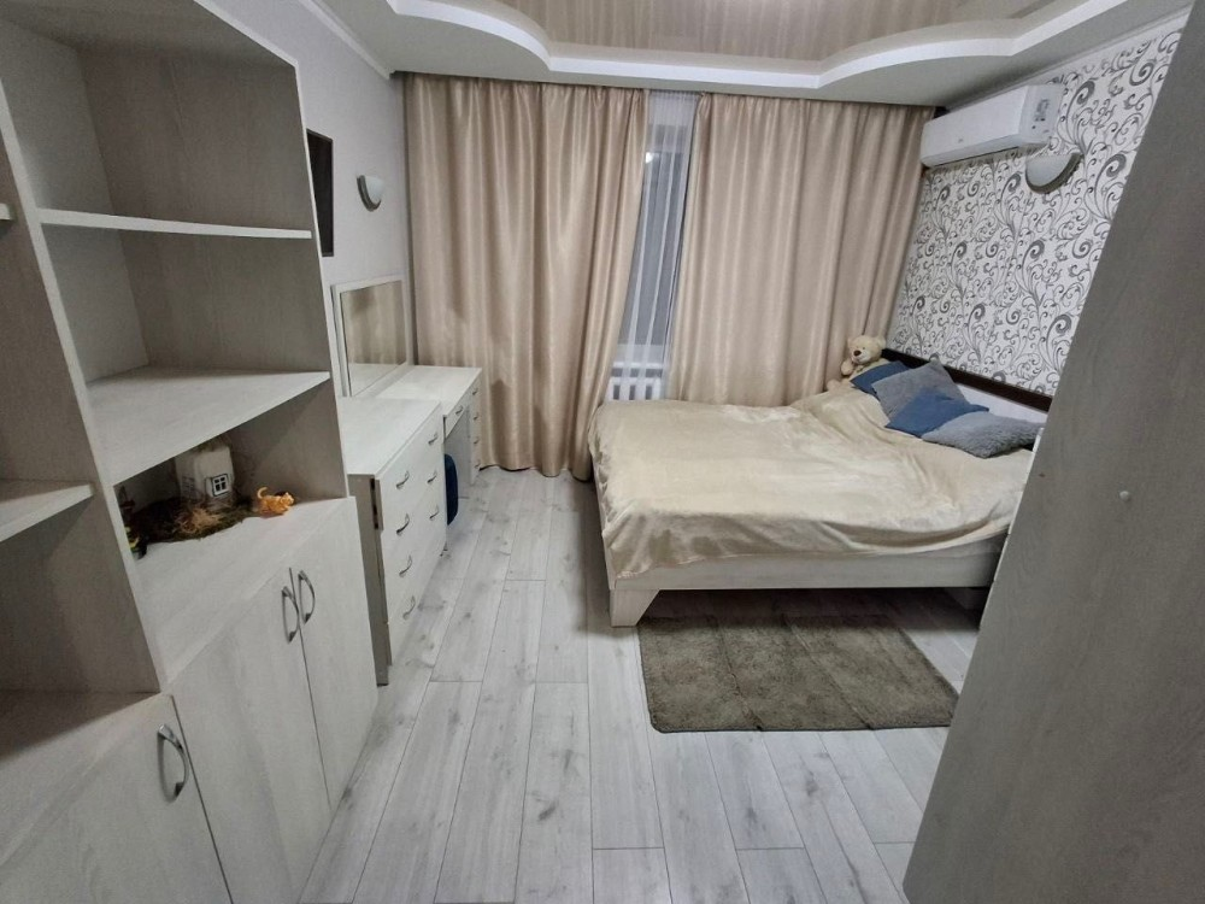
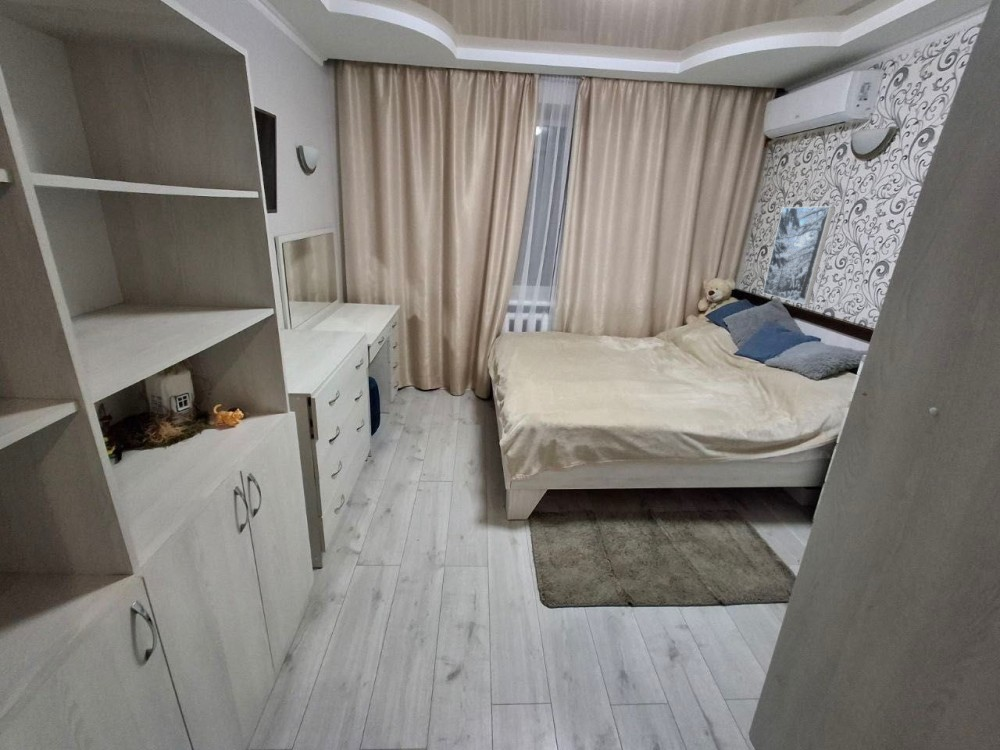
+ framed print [762,205,836,305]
